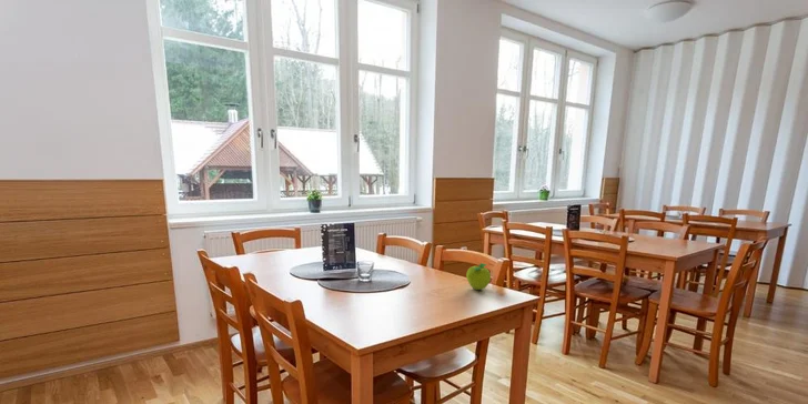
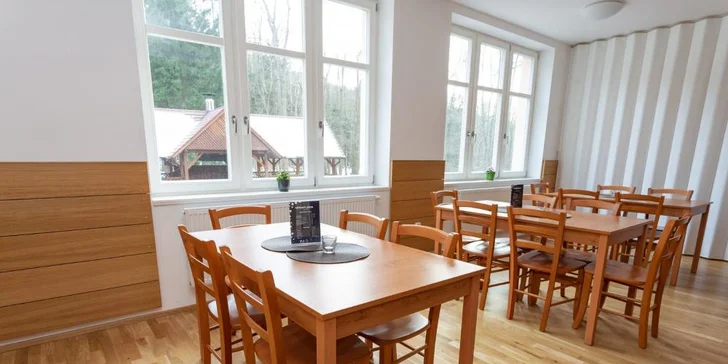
- fruit [465,262,492,291]
